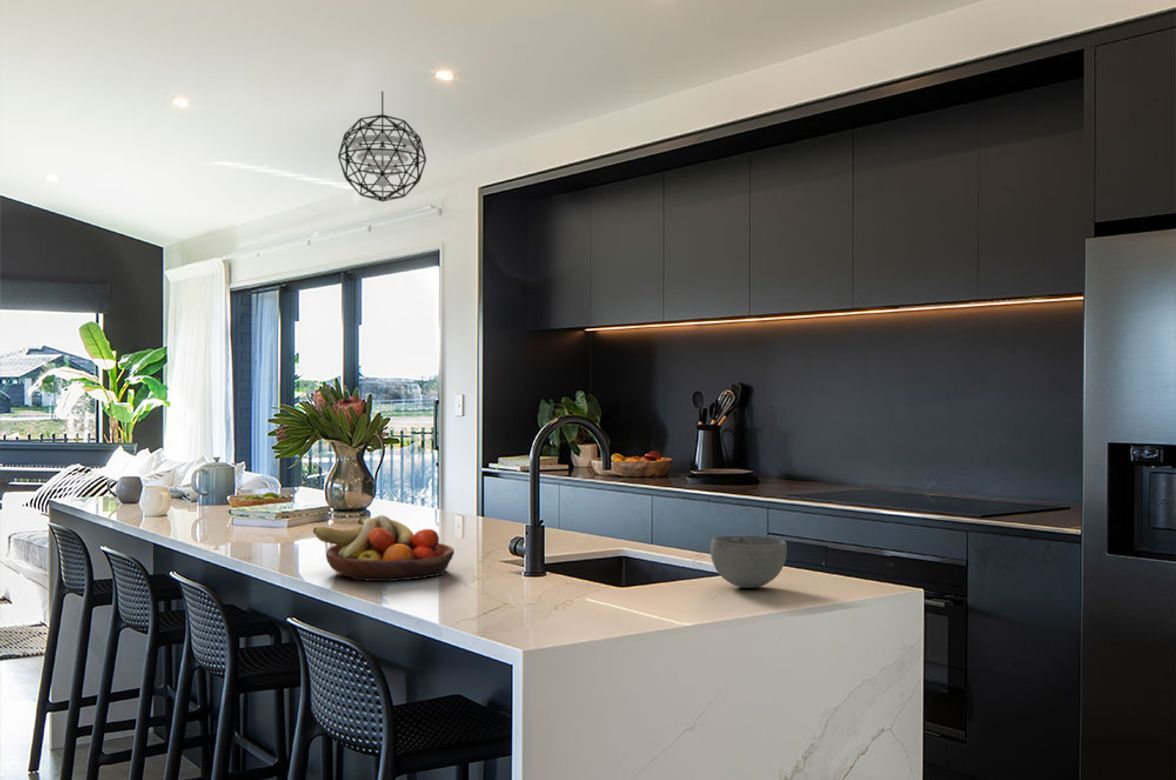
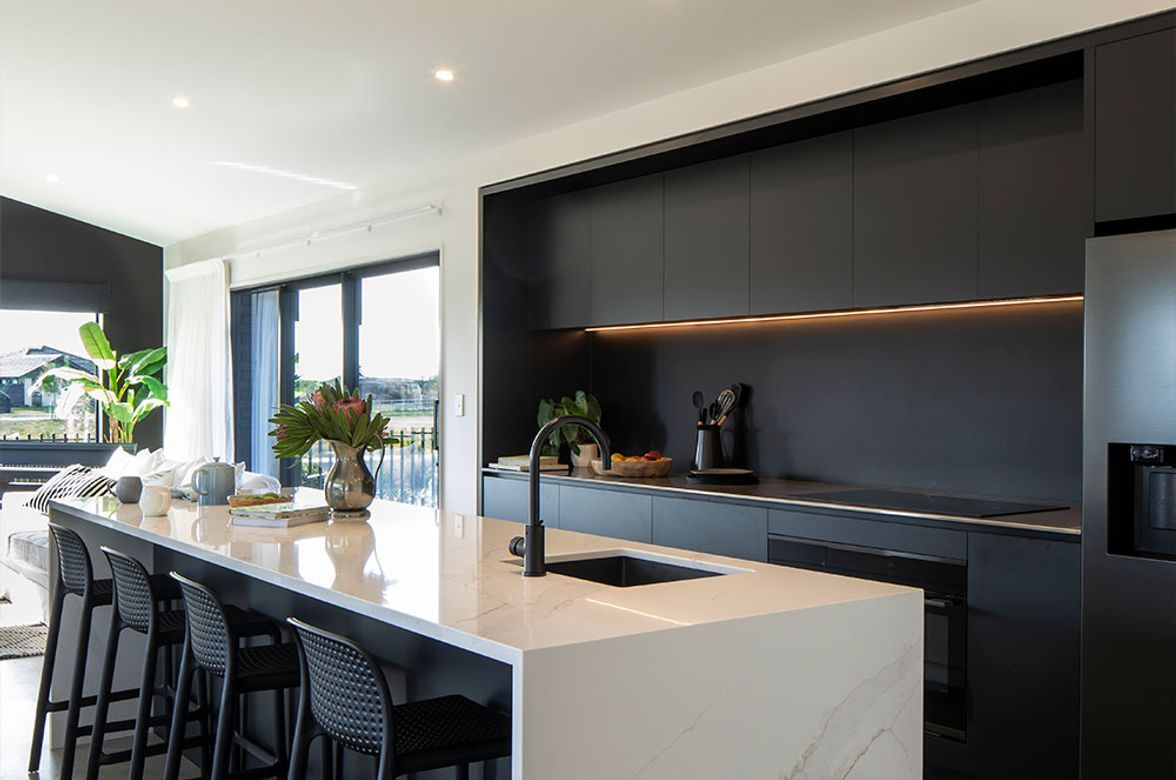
- fruit bowl [312,514,455,582]
- bowl [710,535,788,589]
- pendant light [337,90,427,203]
